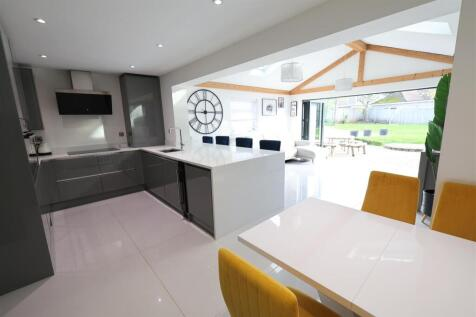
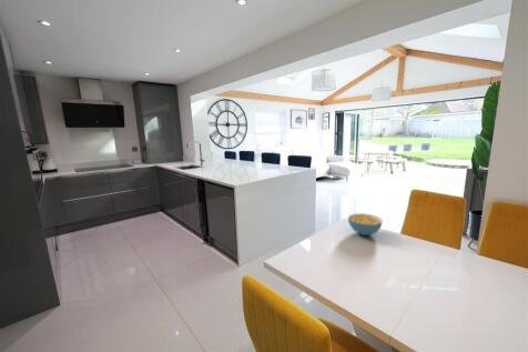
+ cereal bowl [347,212,384,237]
